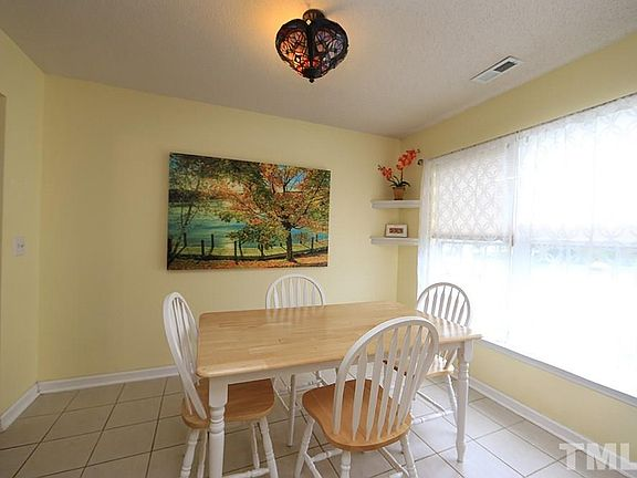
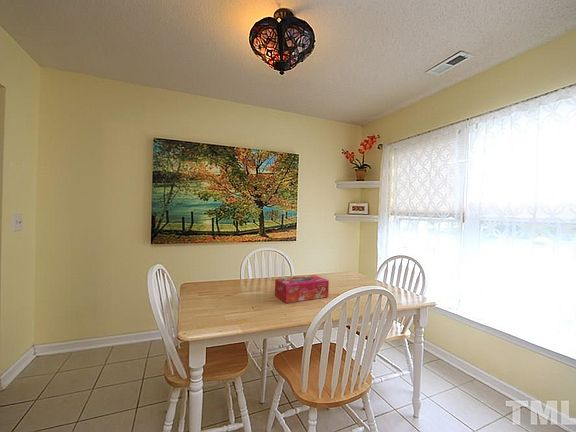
+ tissue box [274,274,330,304]
